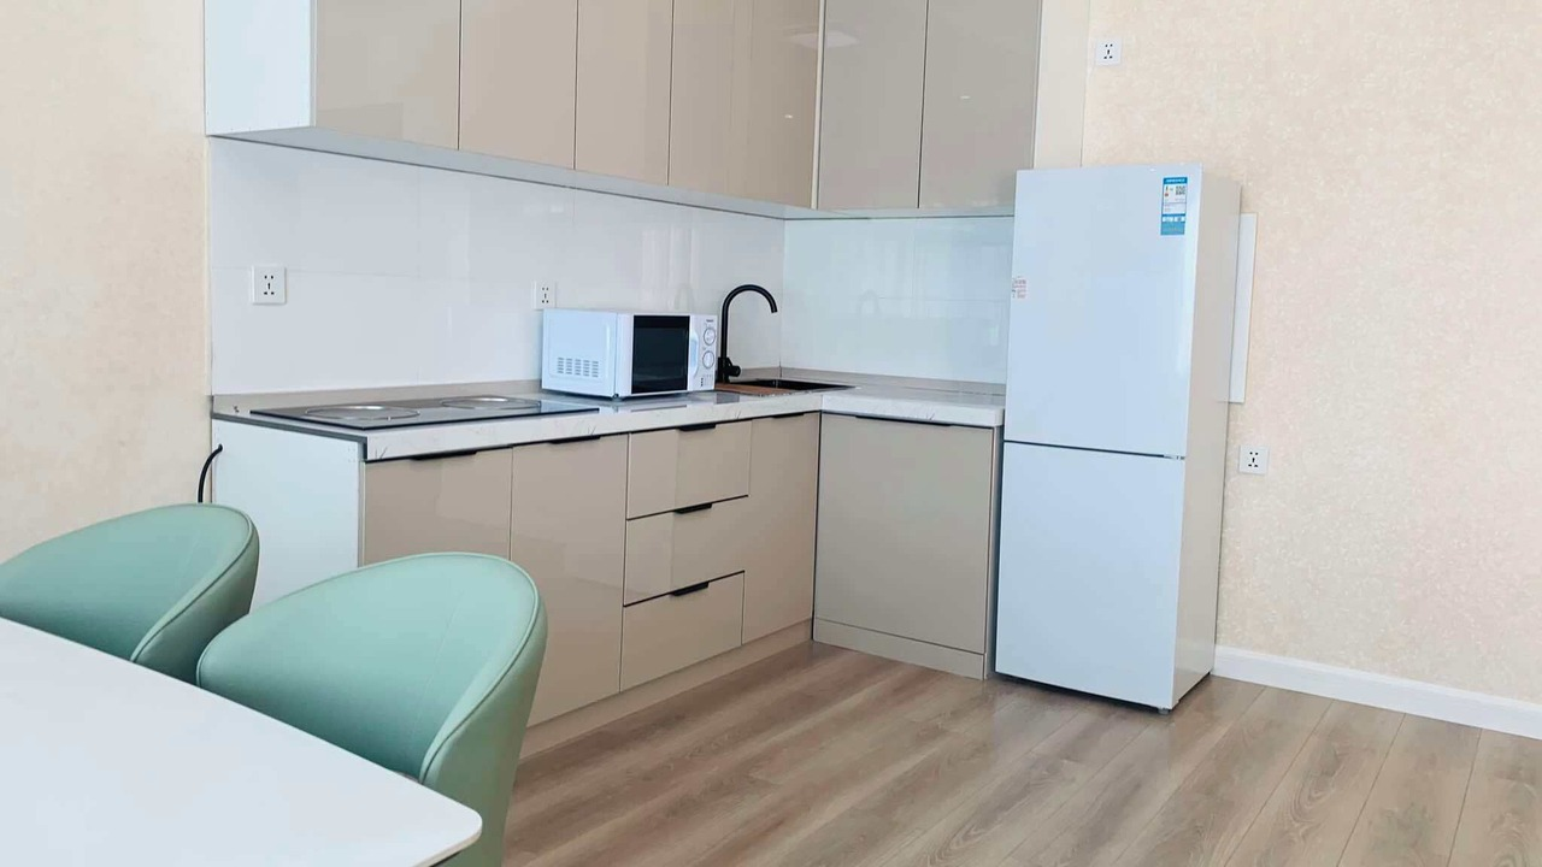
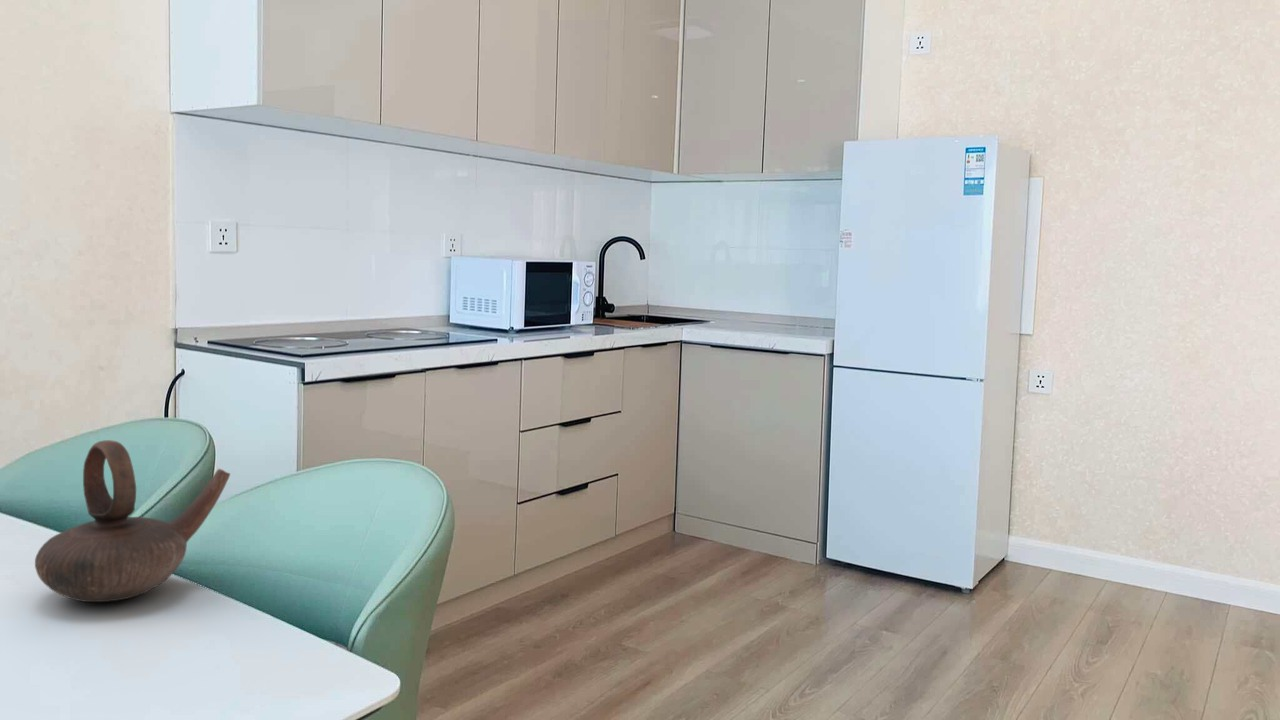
+ teapot [34,439,231,603]
